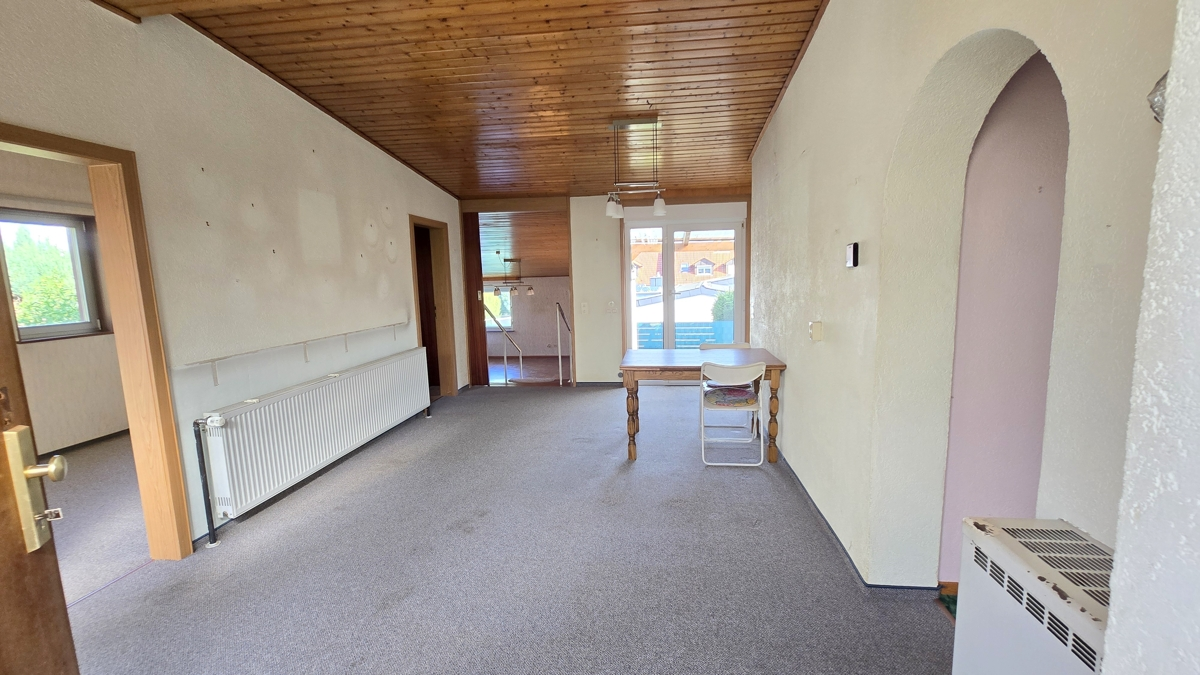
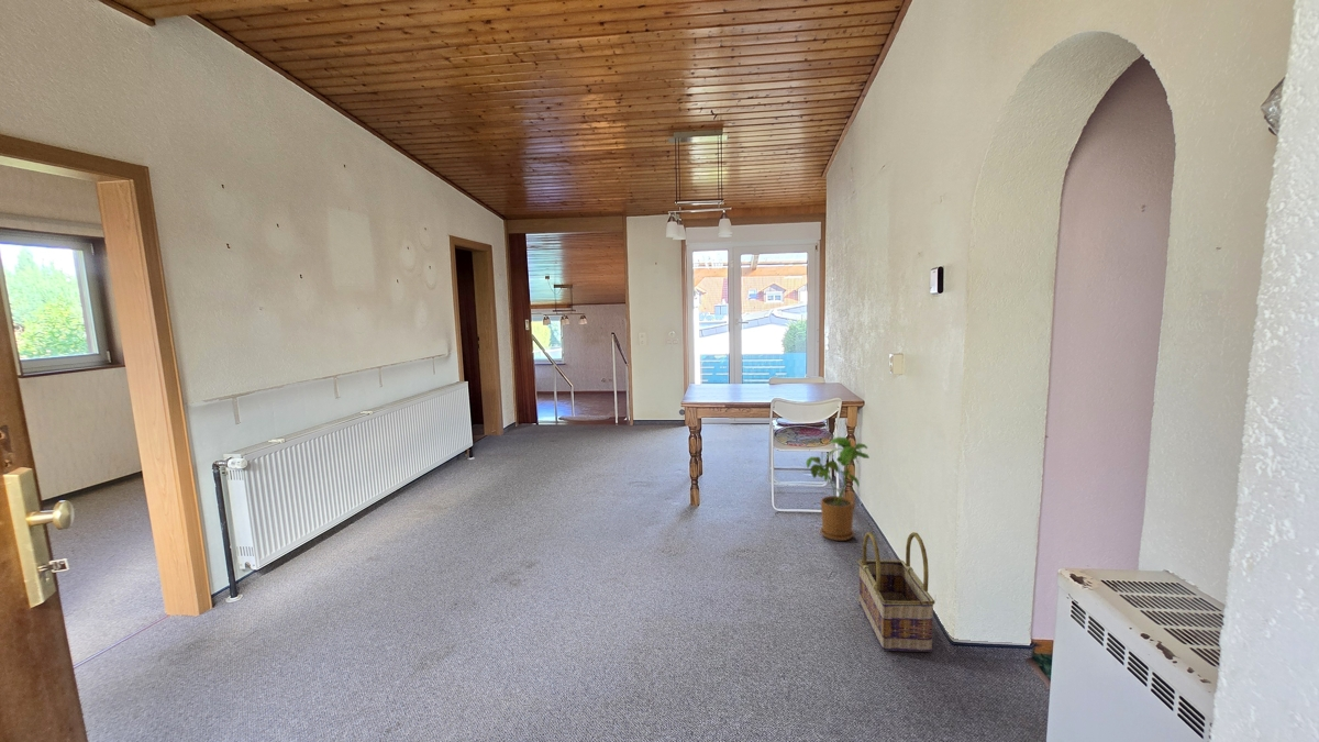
+ house plant [806,436,871,542]
+ basket [857,531,936,653]
